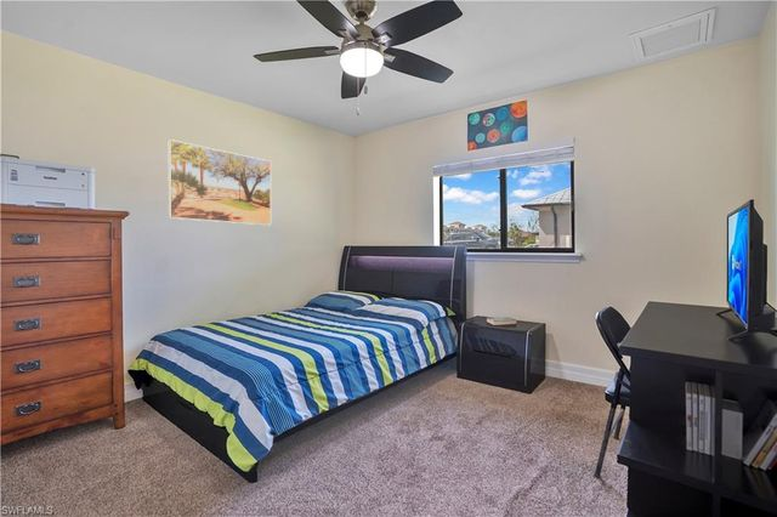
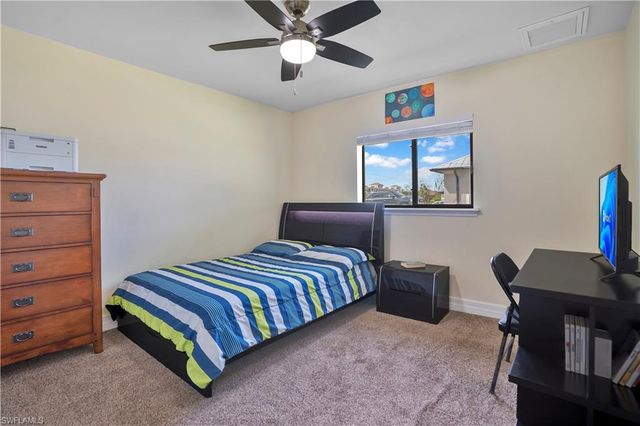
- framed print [168,138,272,226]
